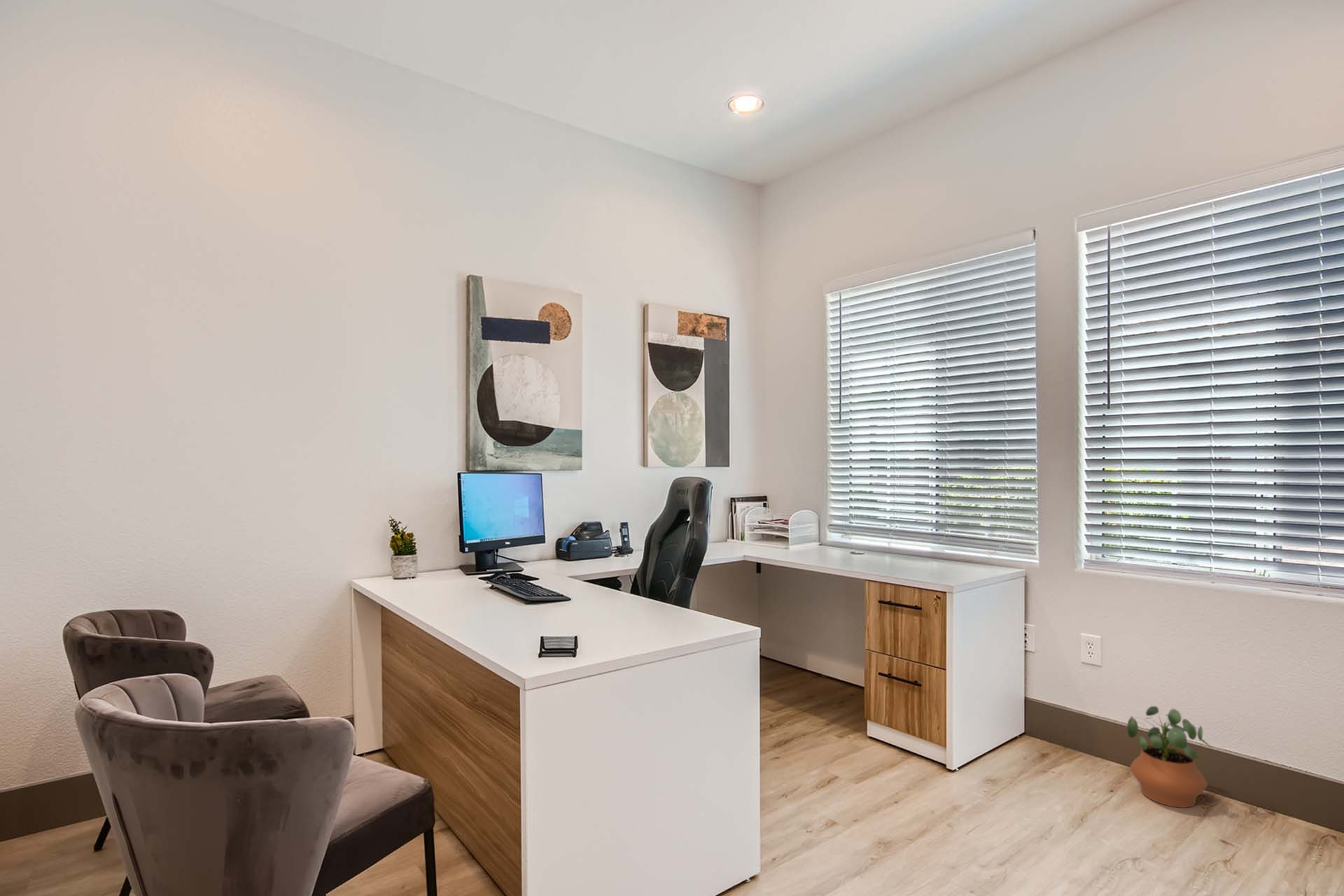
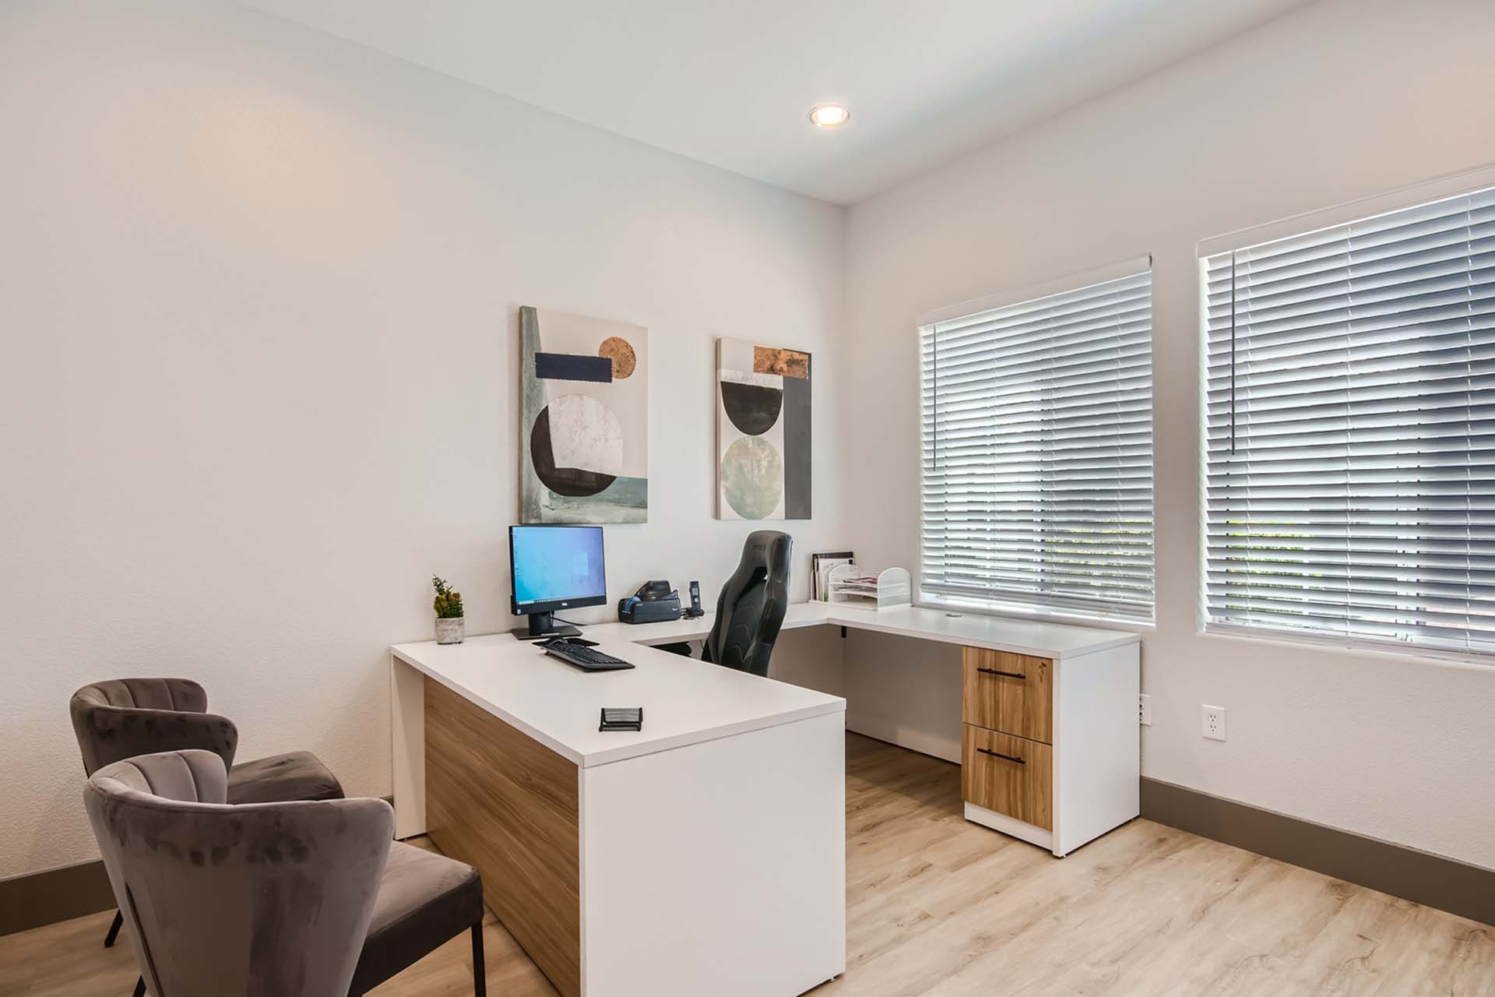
- potted plant [1126,706,1212,809]
